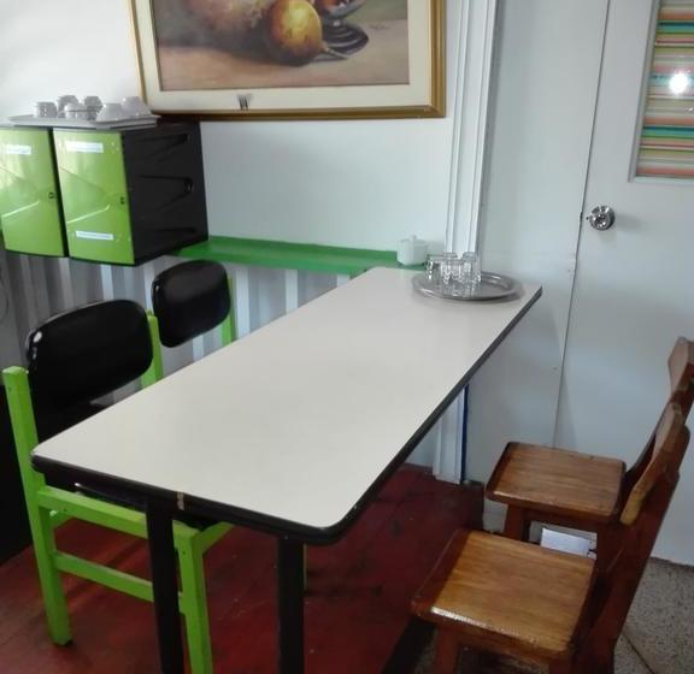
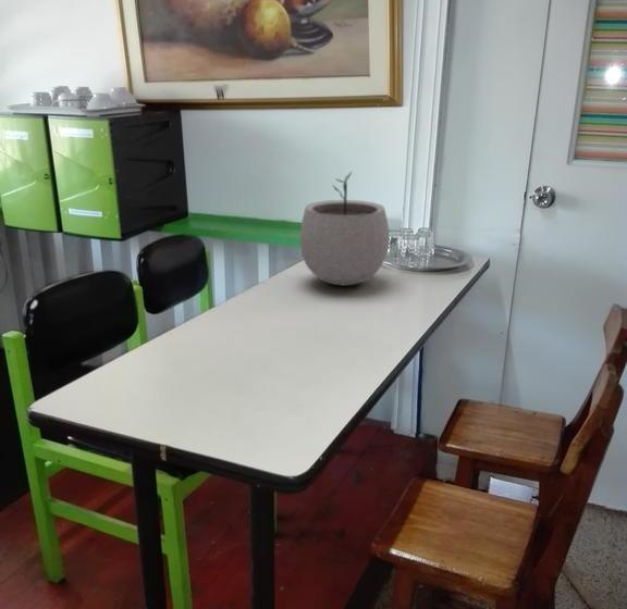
+ plant pot [298,171,391,287]
